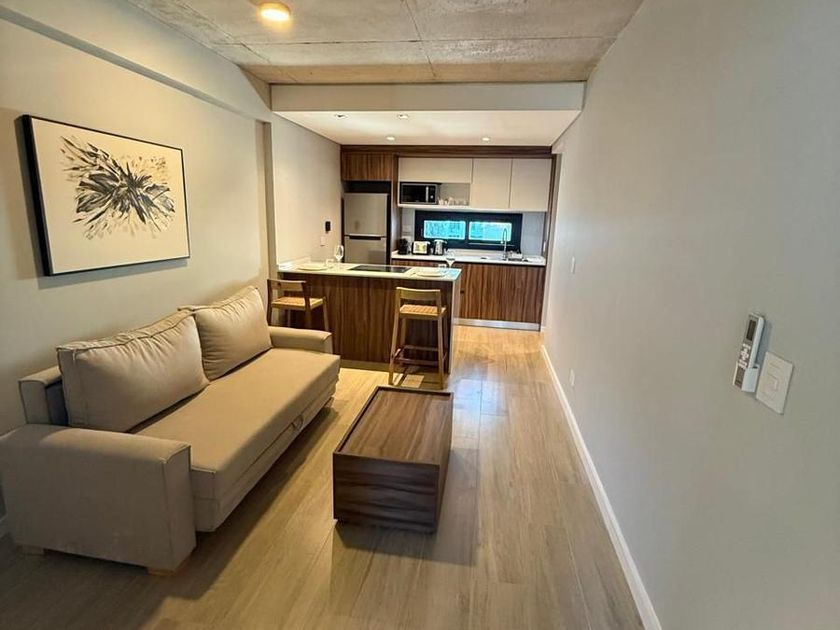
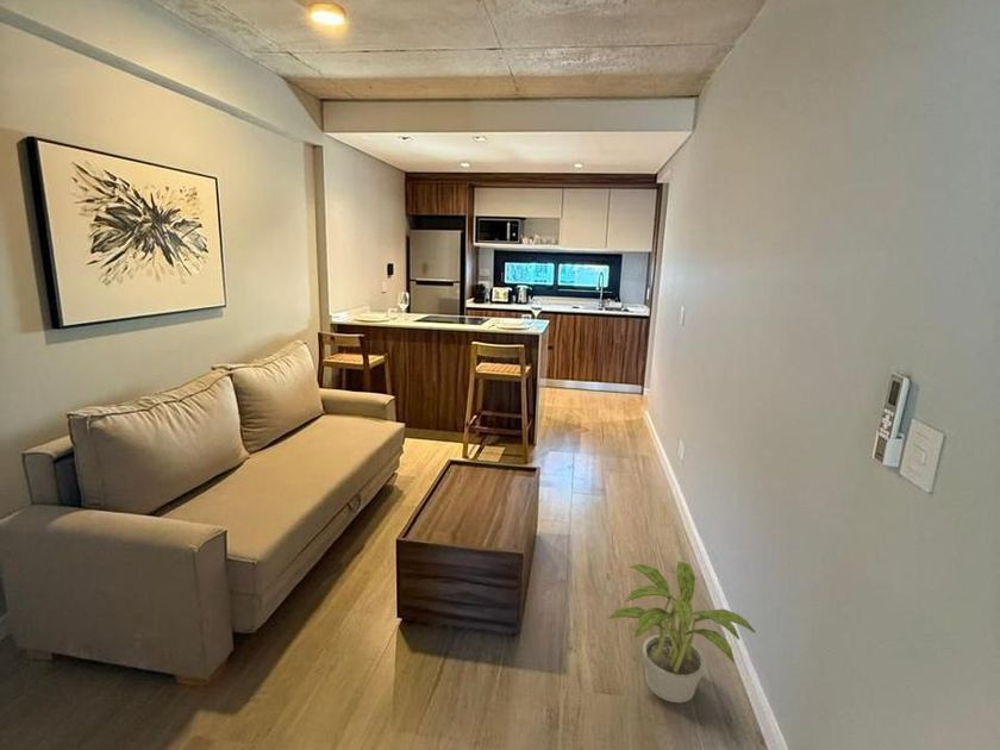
+ potted plant [607,561,756,704]
